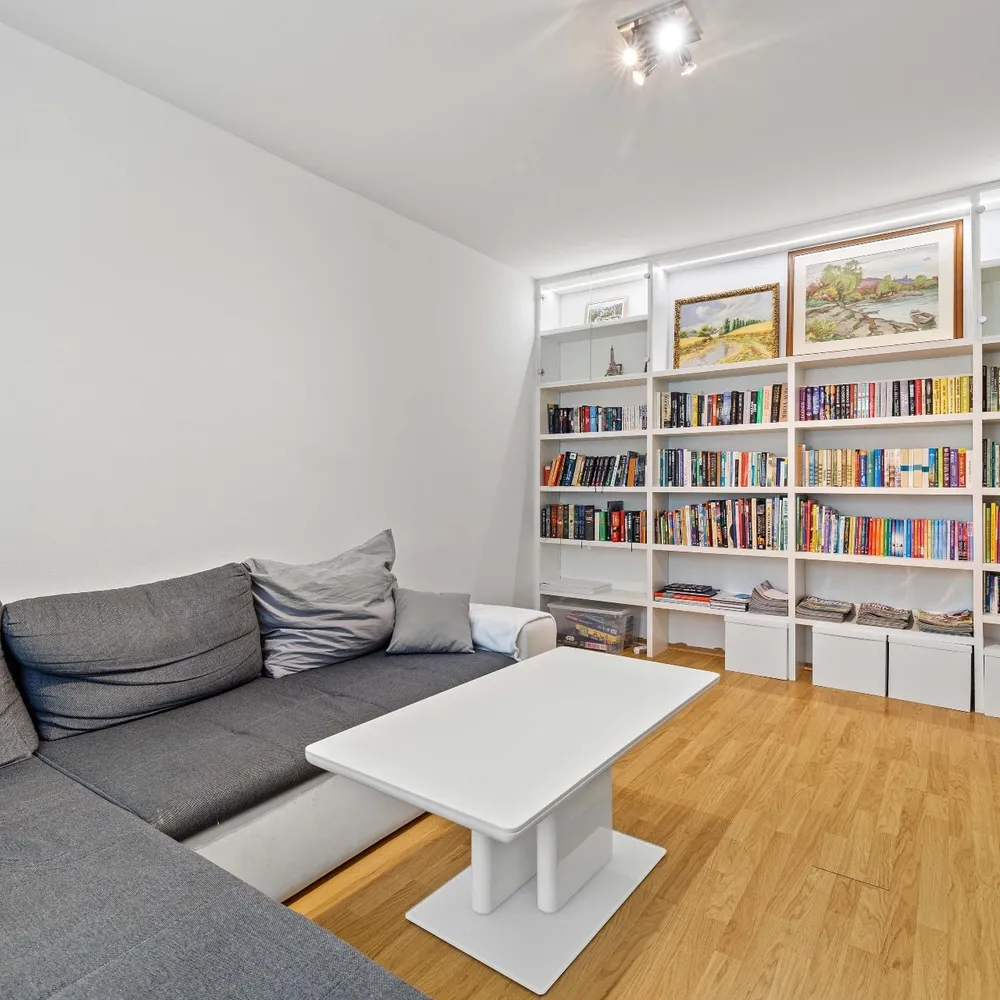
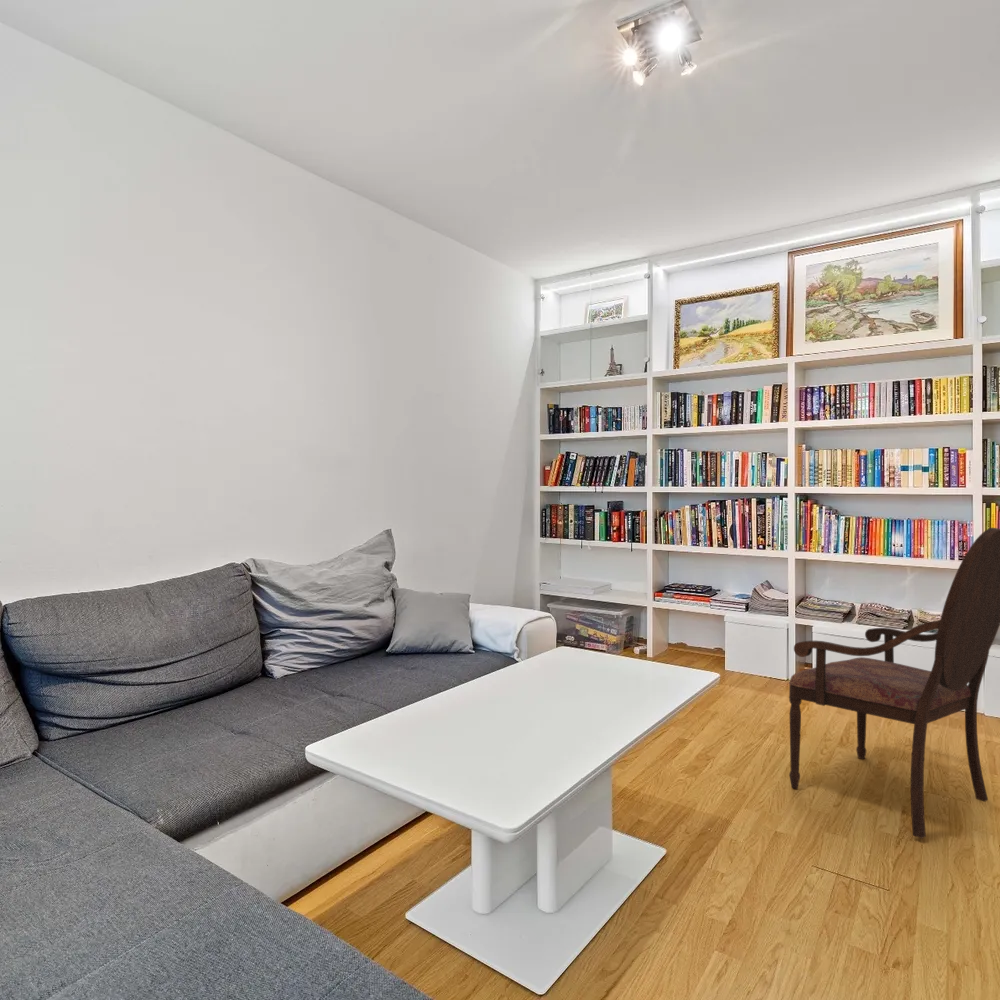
+ armchair [788,527,1000,840]
